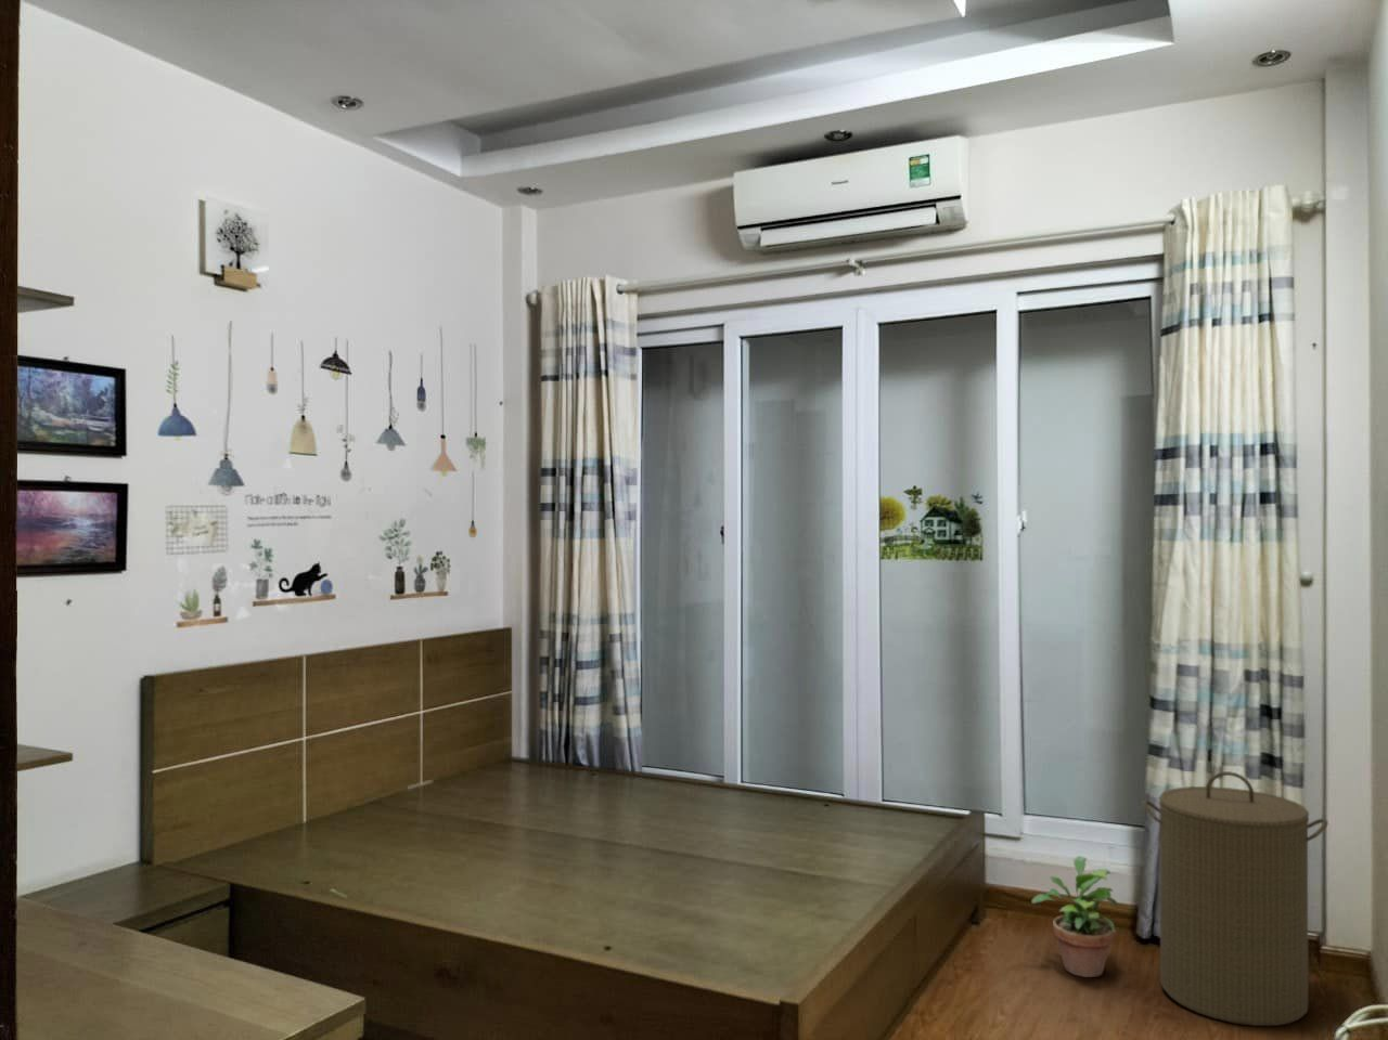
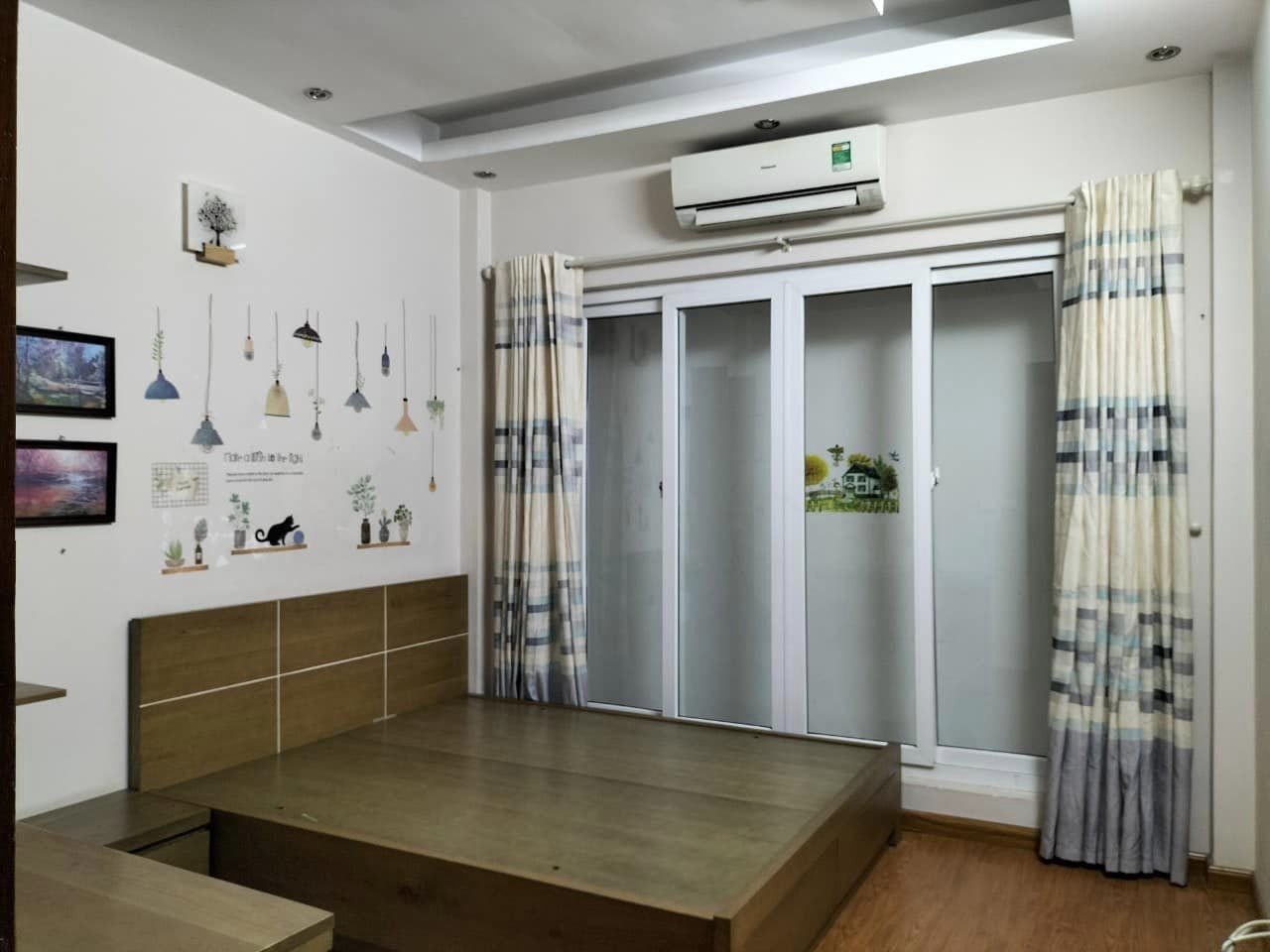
- laundry hamper [1142,770,1329,1027]
- potted plant [1032,854,1119,978]
